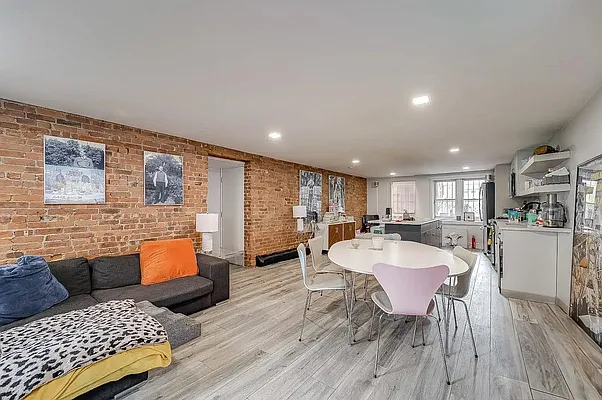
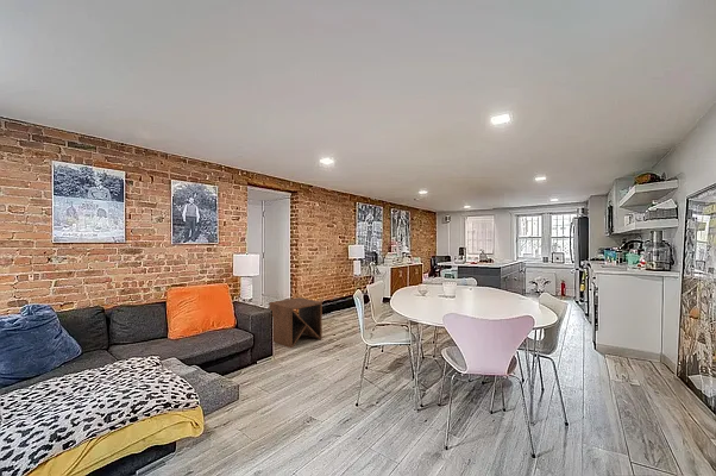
+ side table [268,296,324,350]
